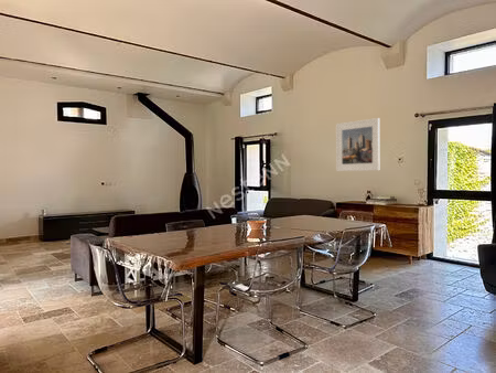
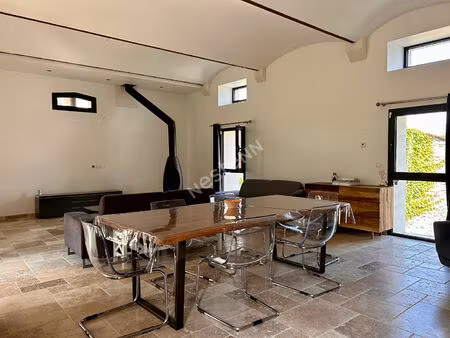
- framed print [335,117,380,172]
